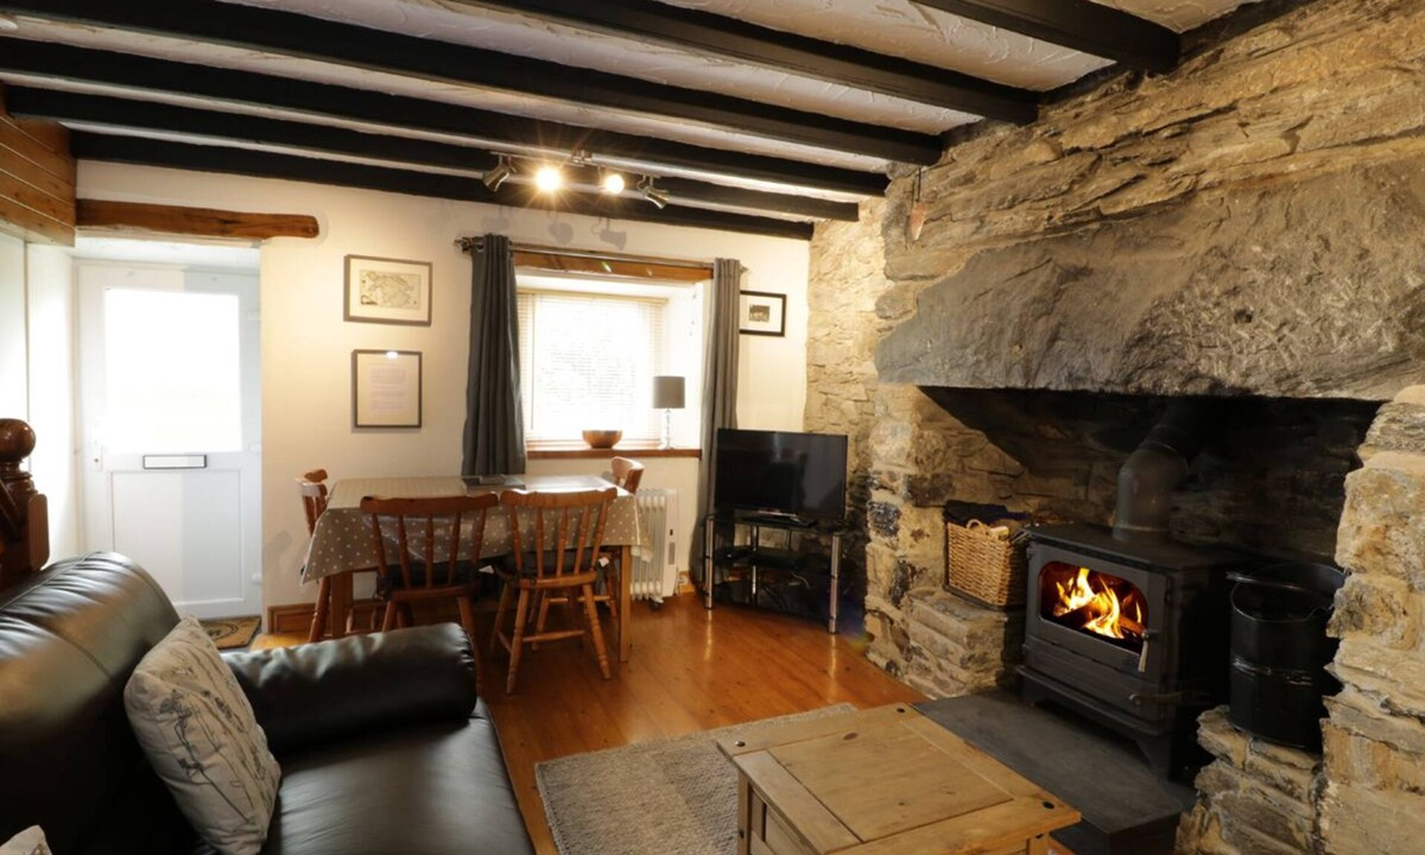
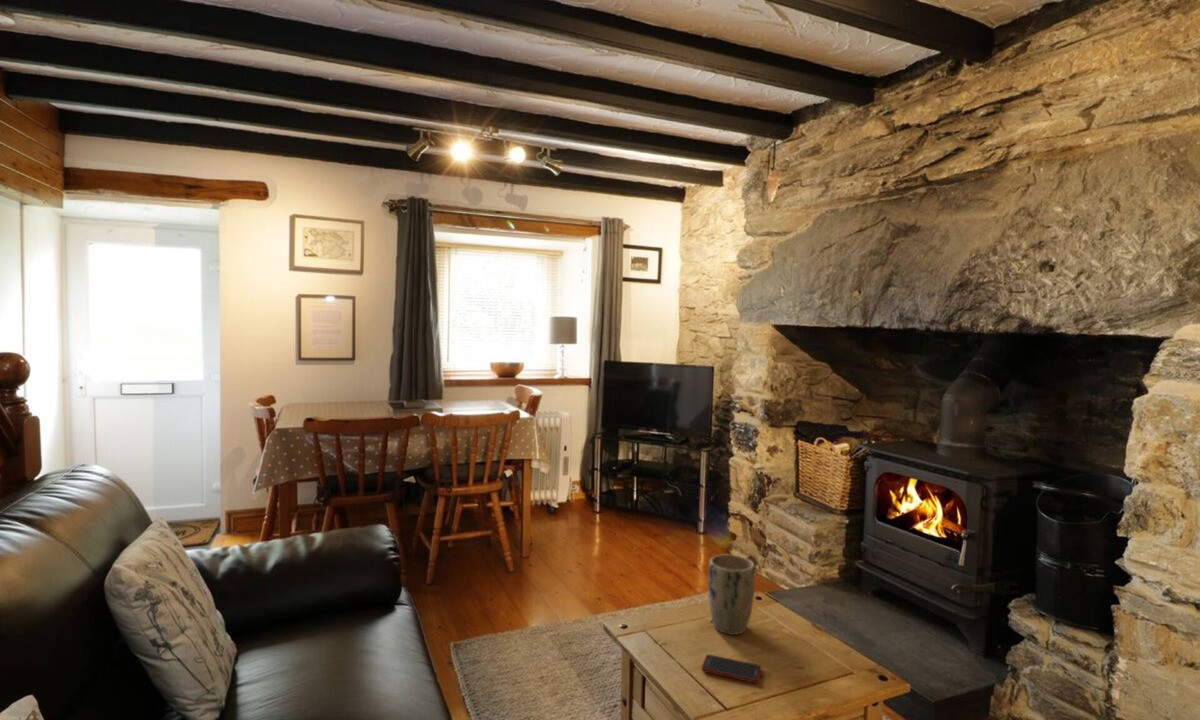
+ plant pot [707,554,755,636]
+ cell phone [701,654,762,684]
